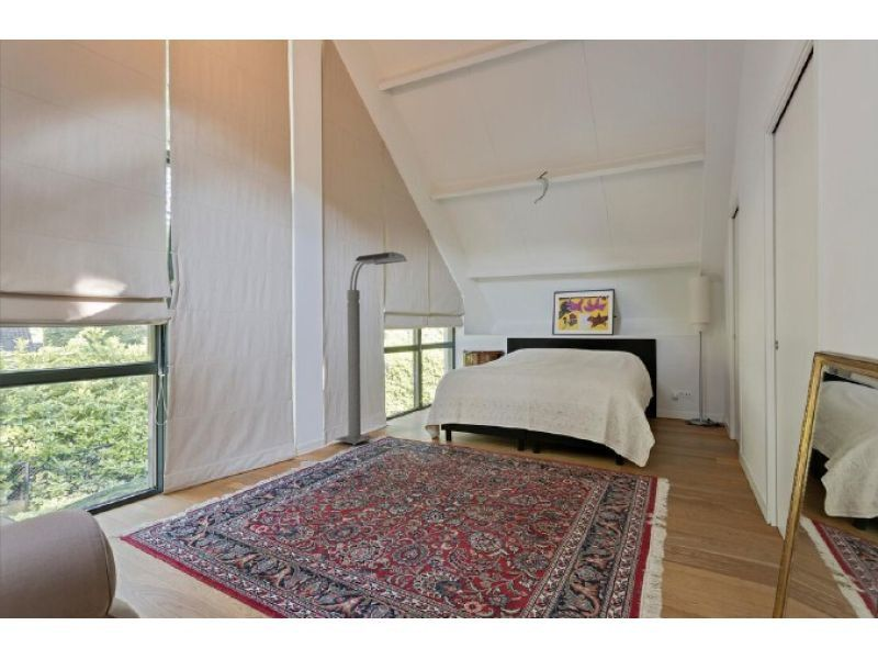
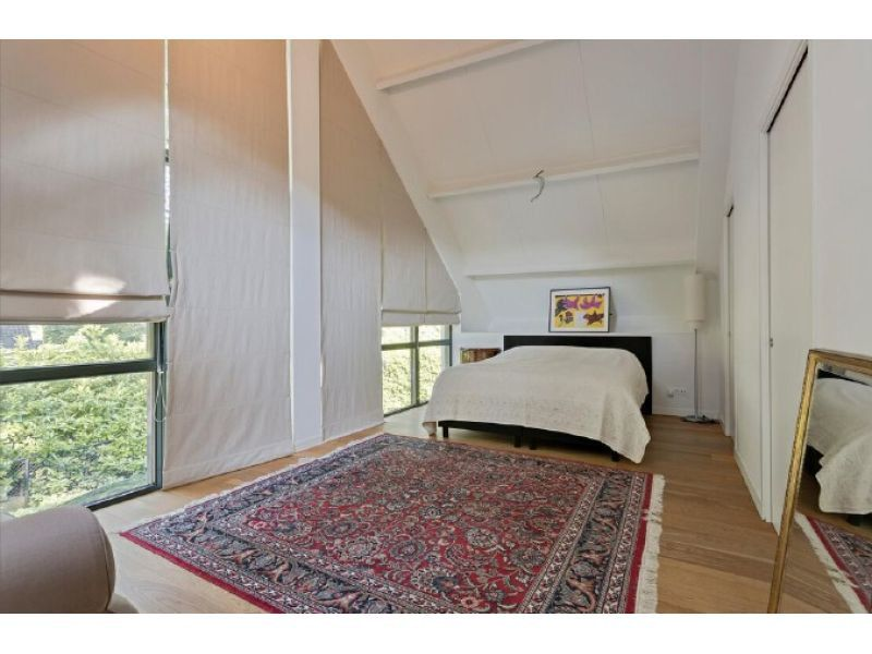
- floor lamp [335,250,407,447]
